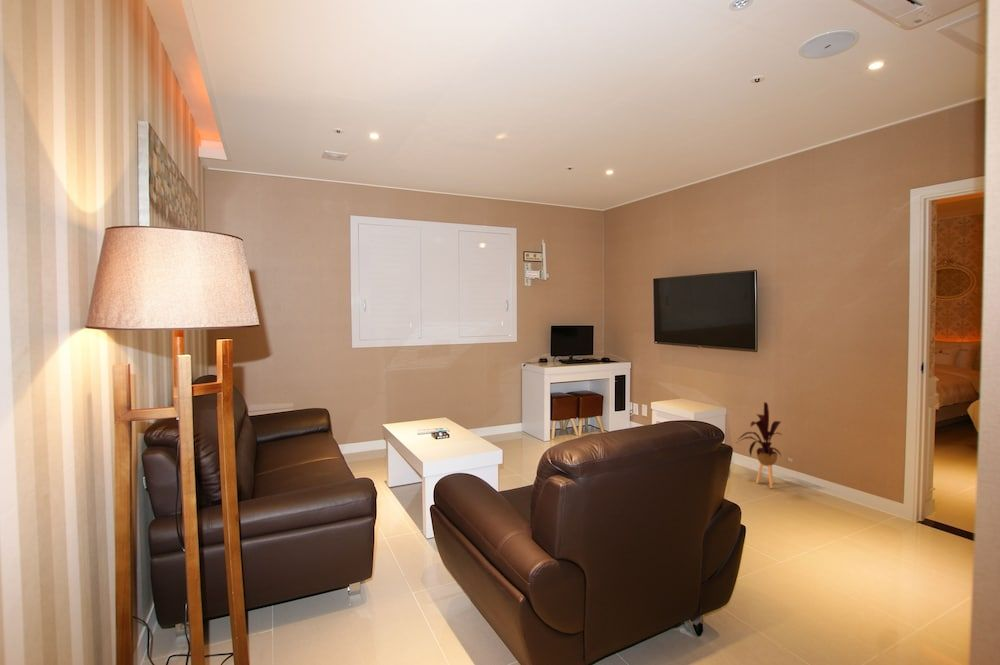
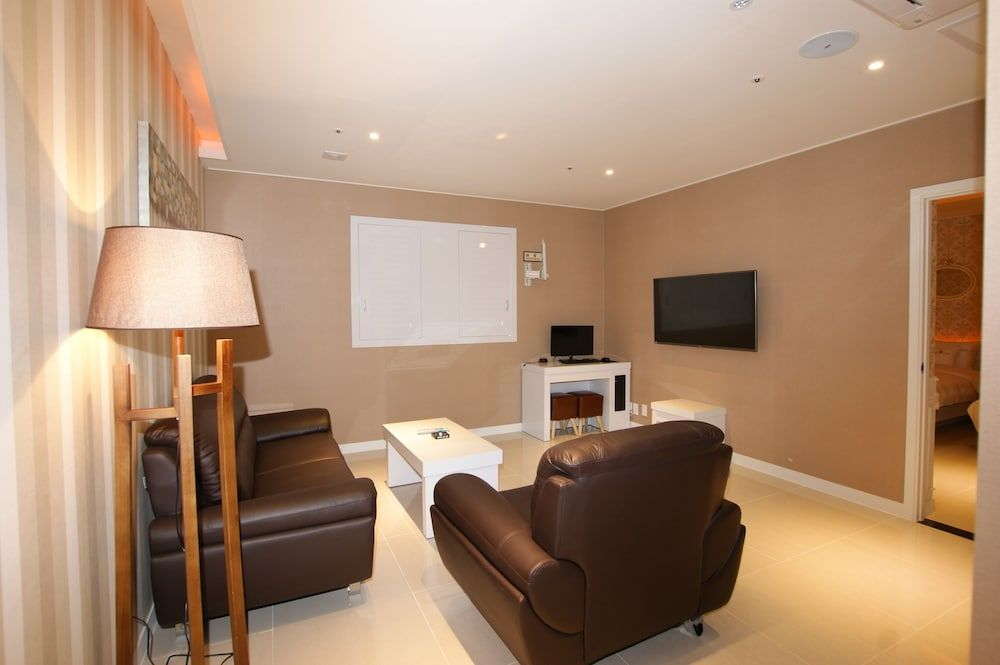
- house plant [734,401,783,489]
